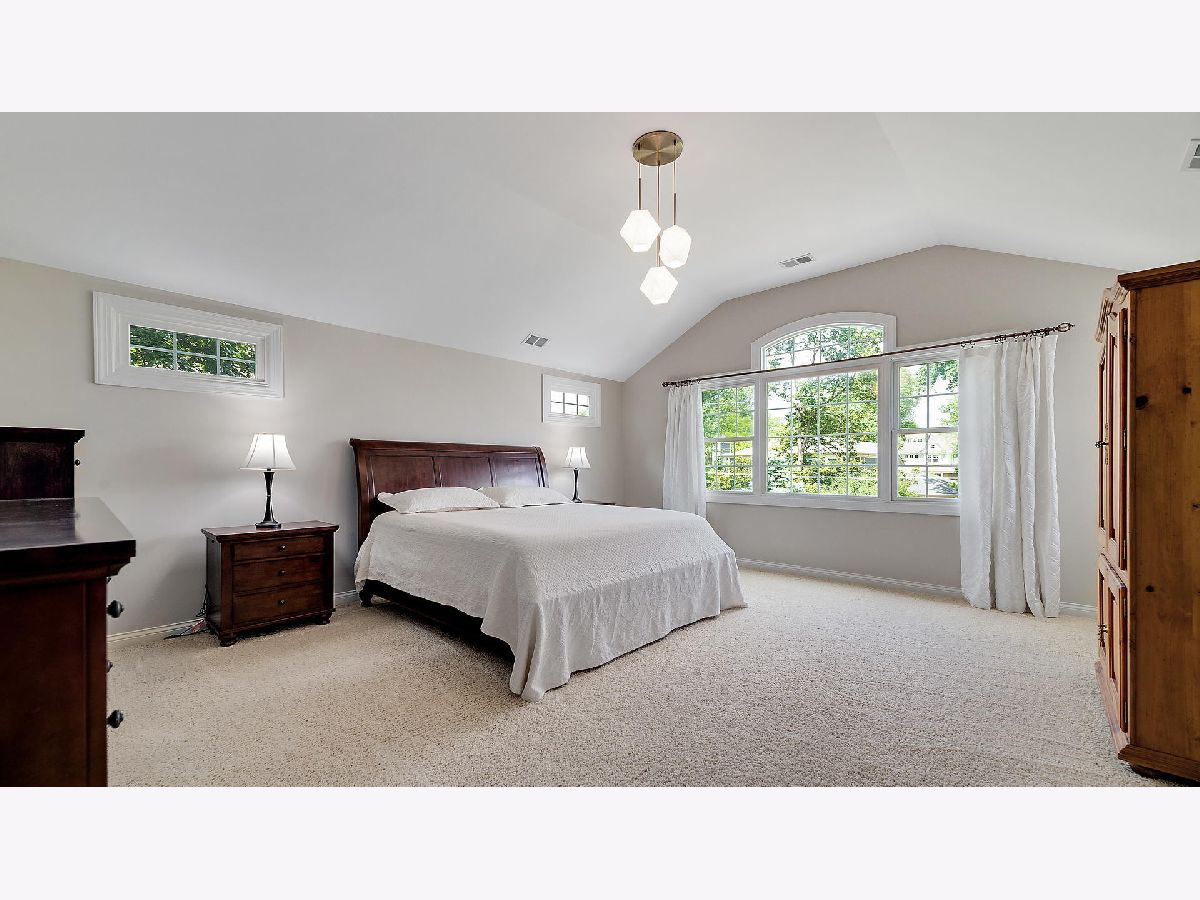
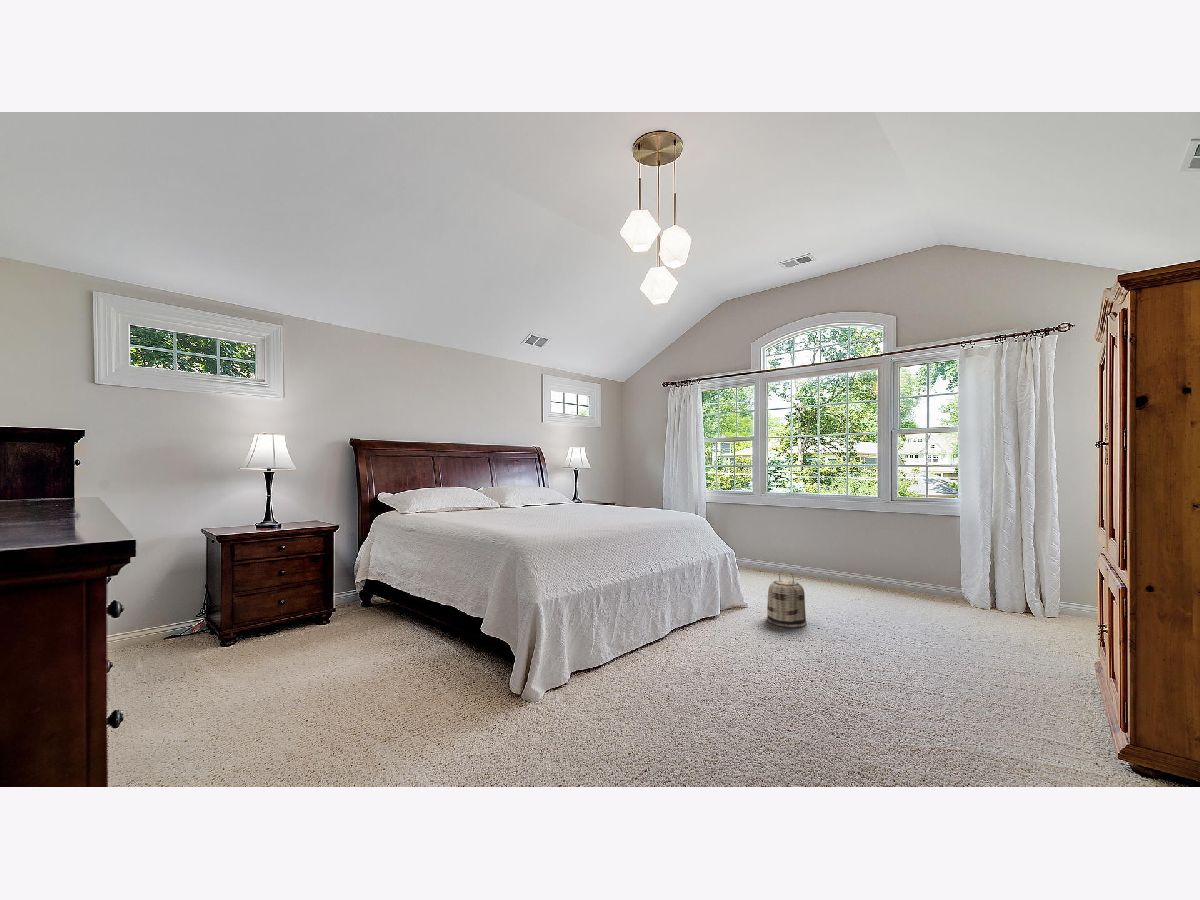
+ basket [766,569,807,628]
